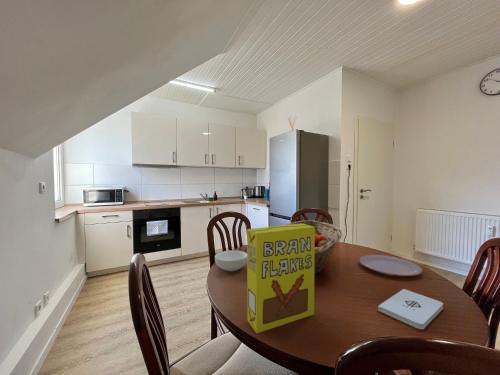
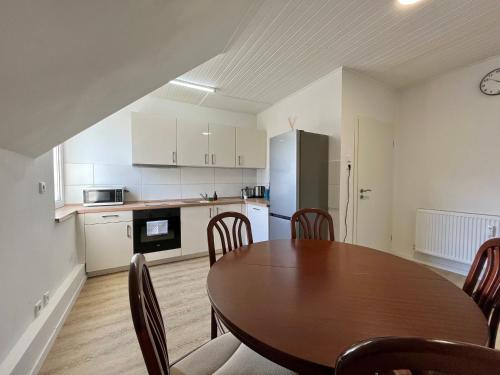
- cereal bowl [214,249,247,272]
- plate [358,254,424,277]
- cereal box [246,223,315,334]
- fruit basket [285,219,343,276]
- notepad [377,288,444,330]
